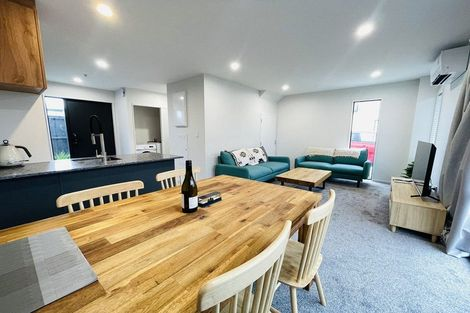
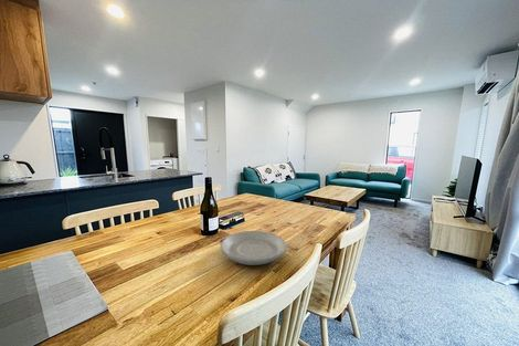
+ plate [220,230,287,266]
